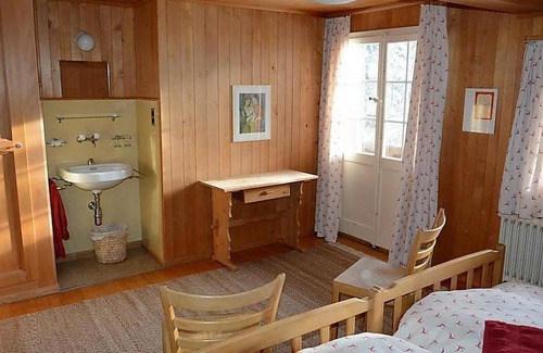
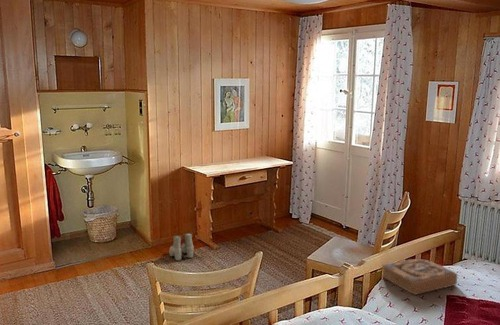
+ boots [168,232,194,262]
+ book [381,258,458,296]
